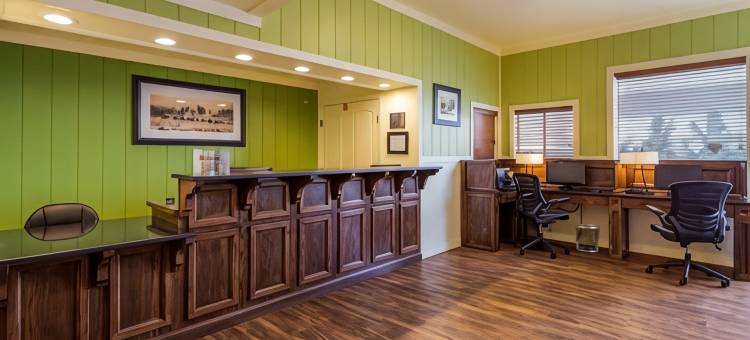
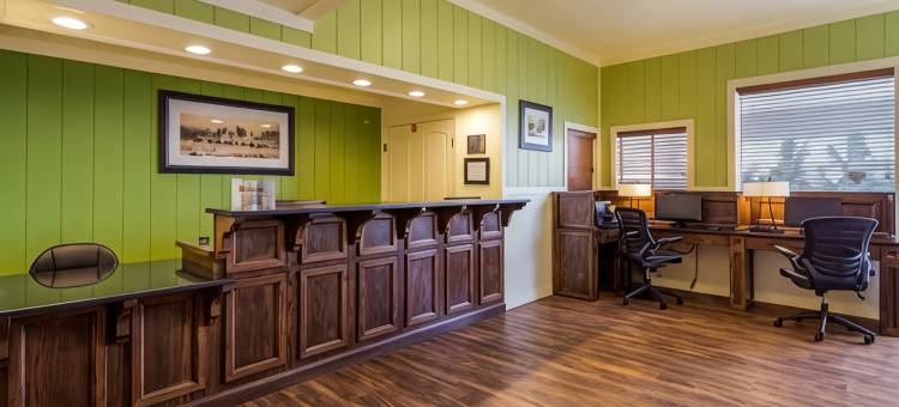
- waste bin [574,223,601,253]
